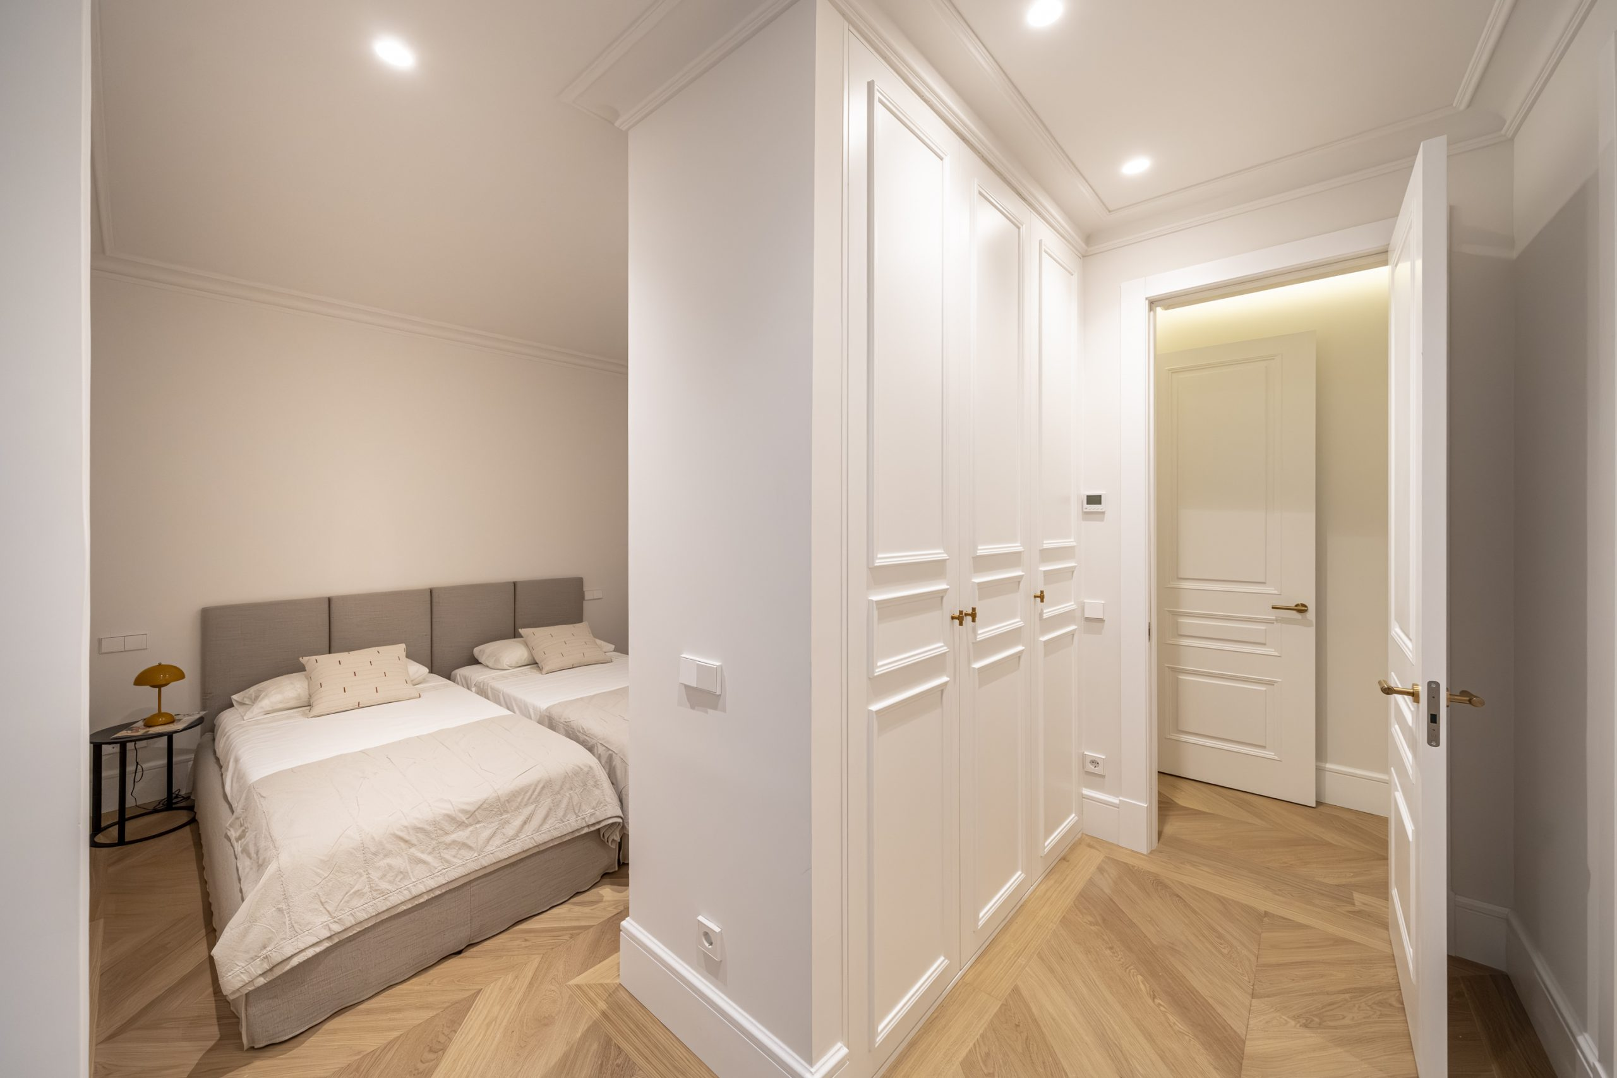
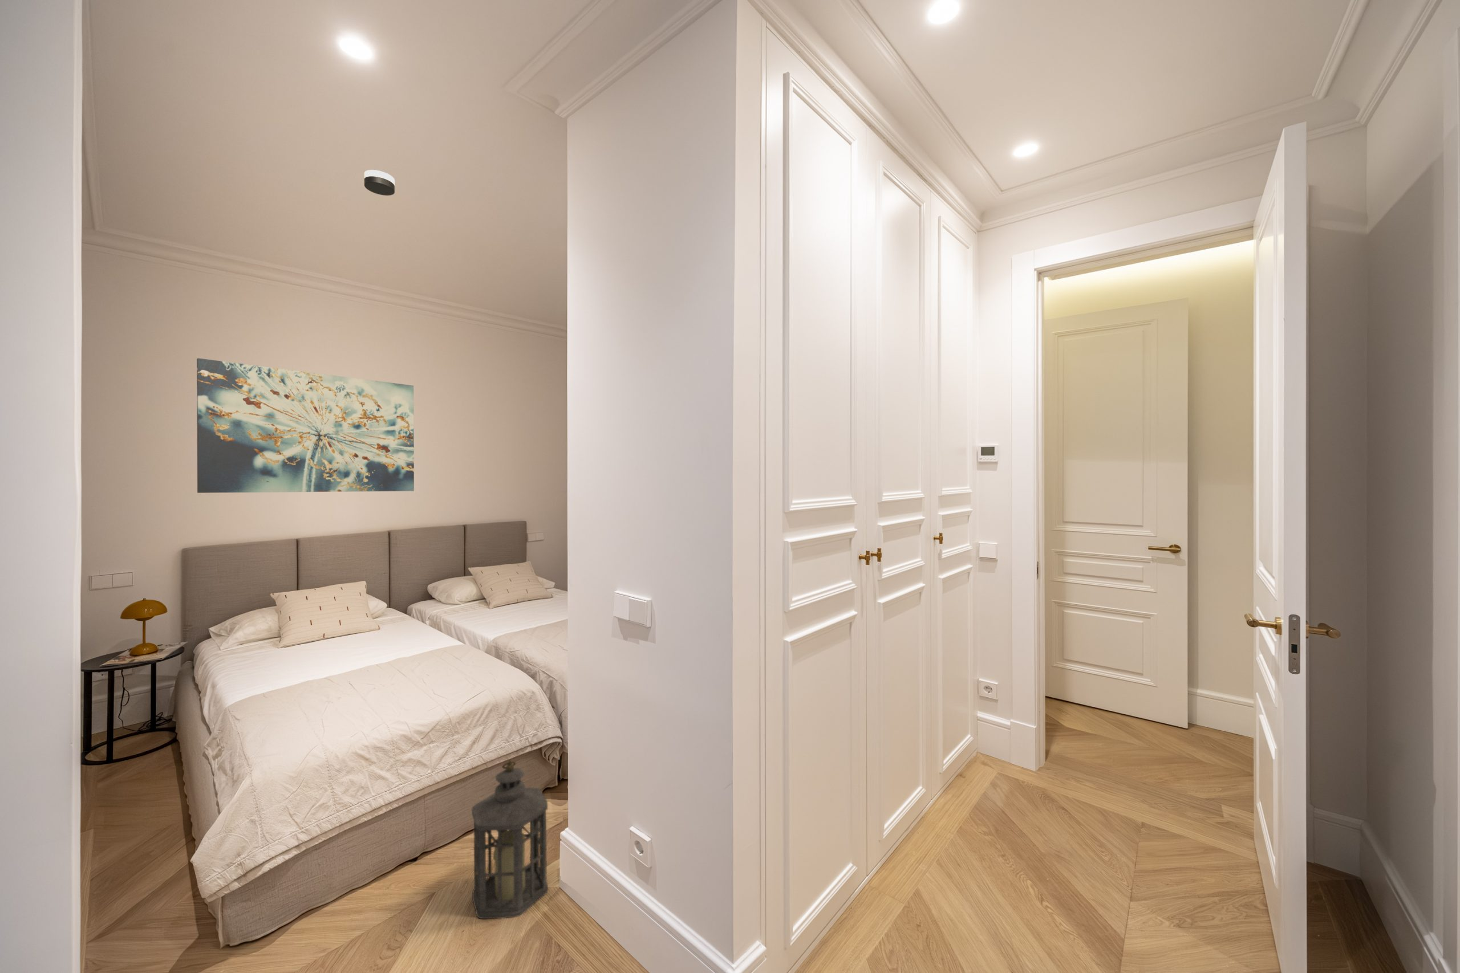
+ lantern [471,759,549,920]
+ smoke detector [363,169,395,197]
+ wall art [197,357,415,494]
